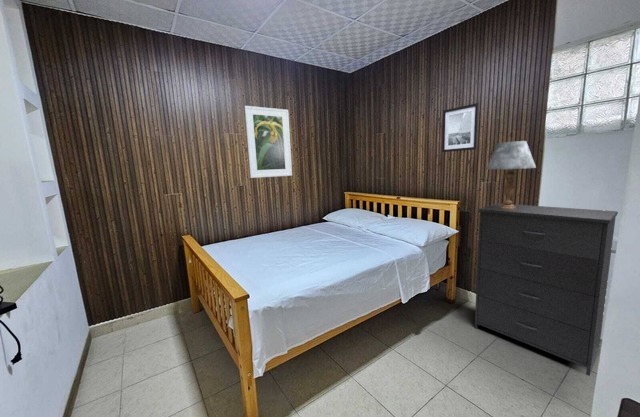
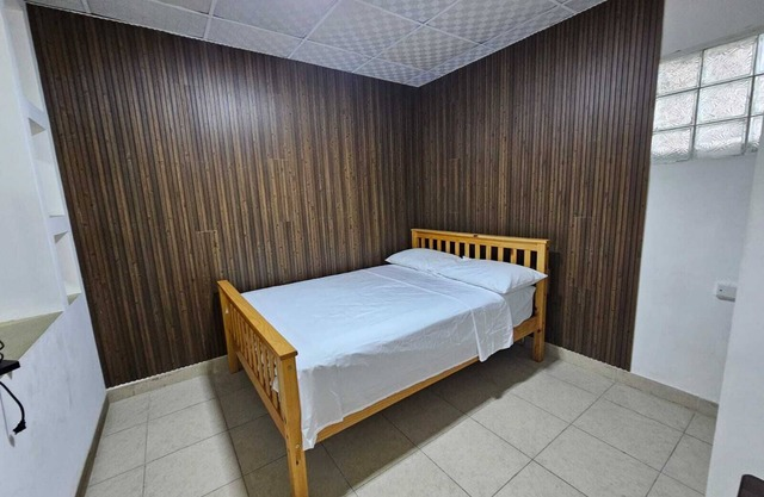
- wall art [441,102,480,153]
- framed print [243,105,293,179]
- table lamp [485,140,537,209]
- dresser [474,202,619,377]
